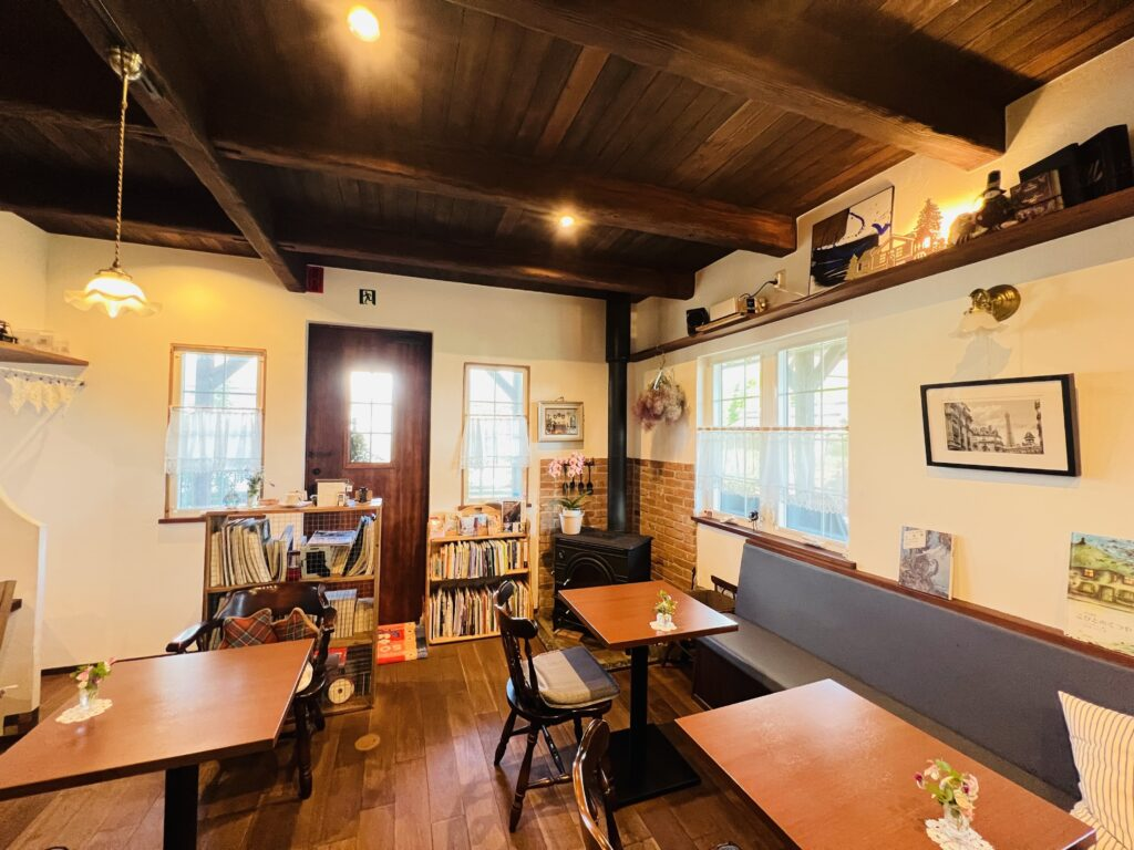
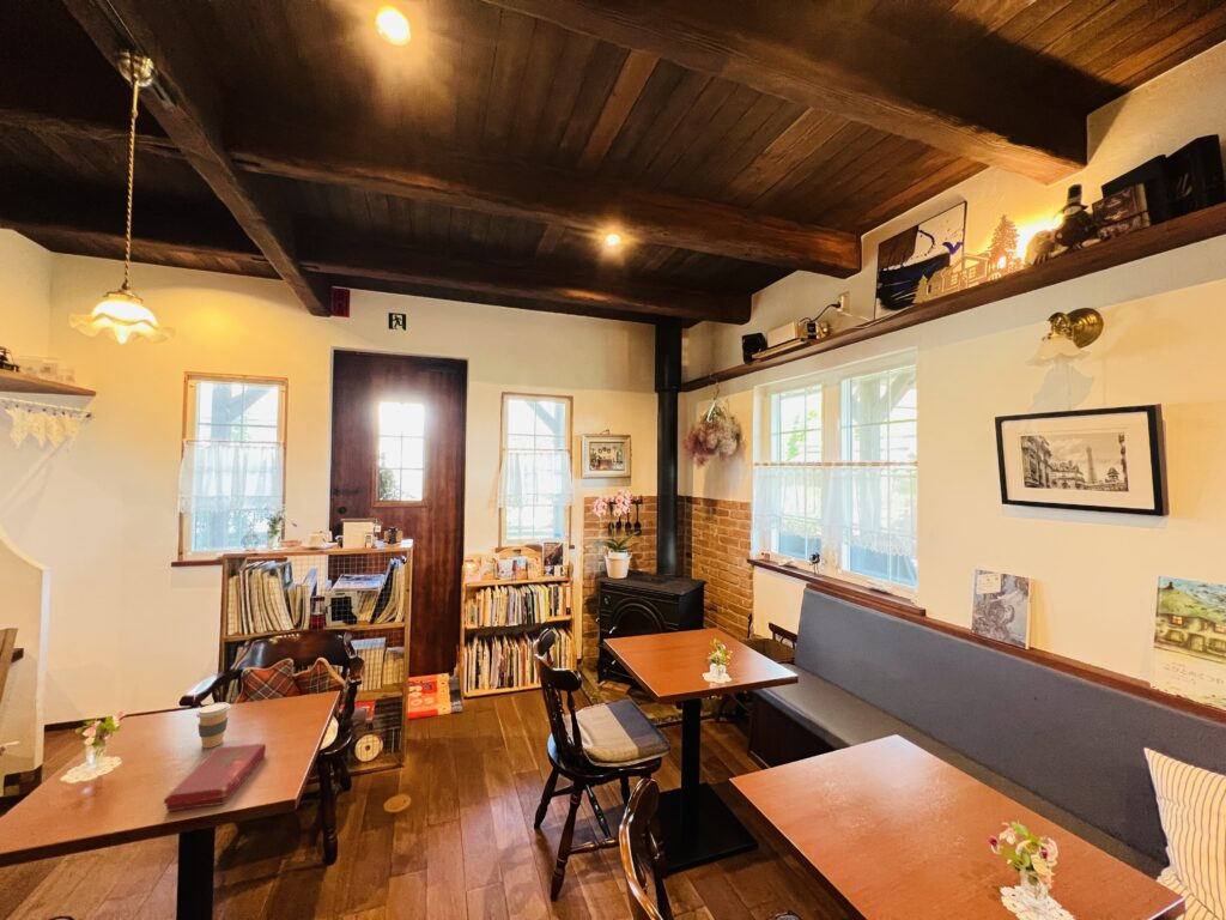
+ coffee cup [195,701,232,749]
+ book [163,743,267,812]
